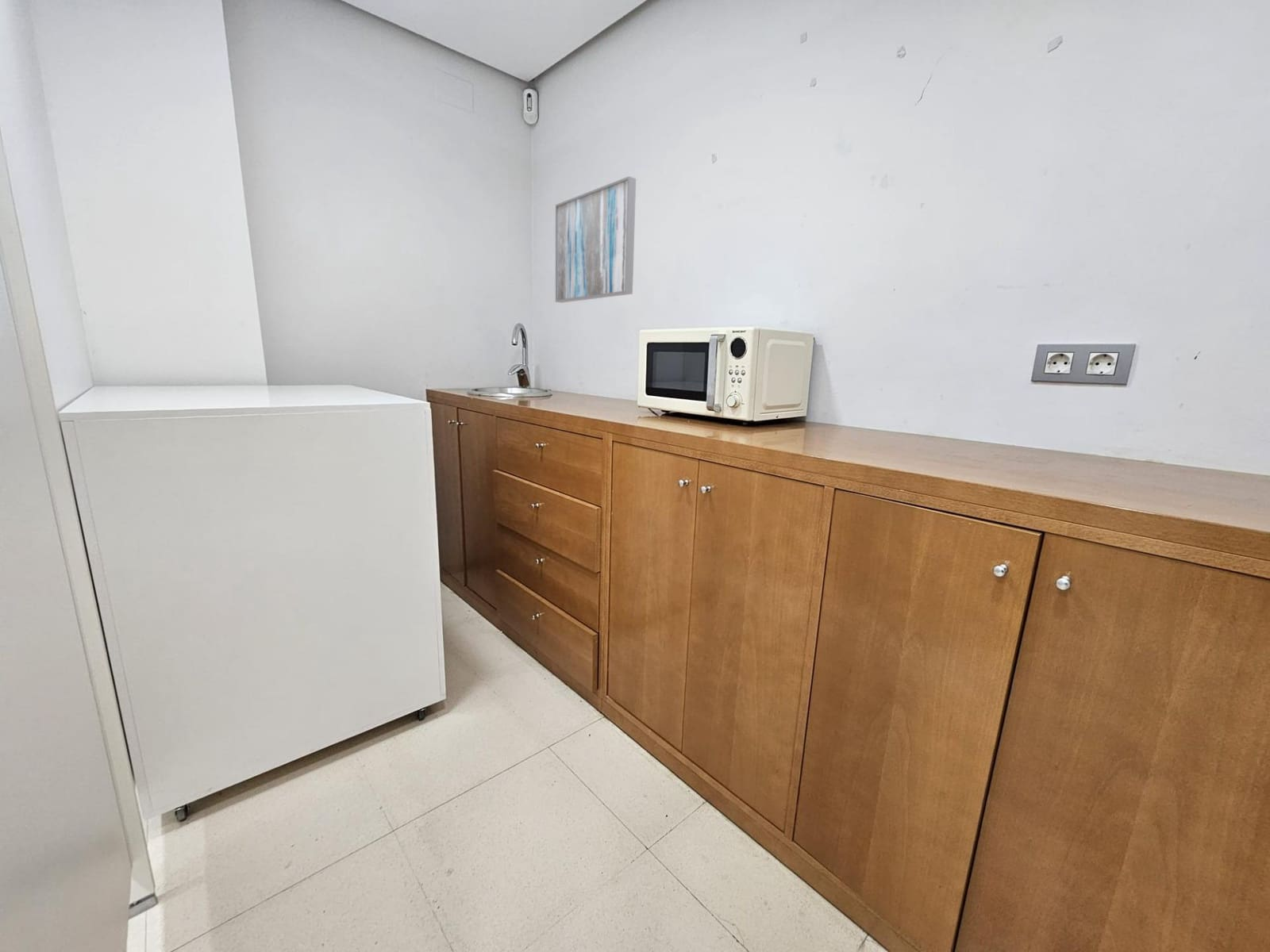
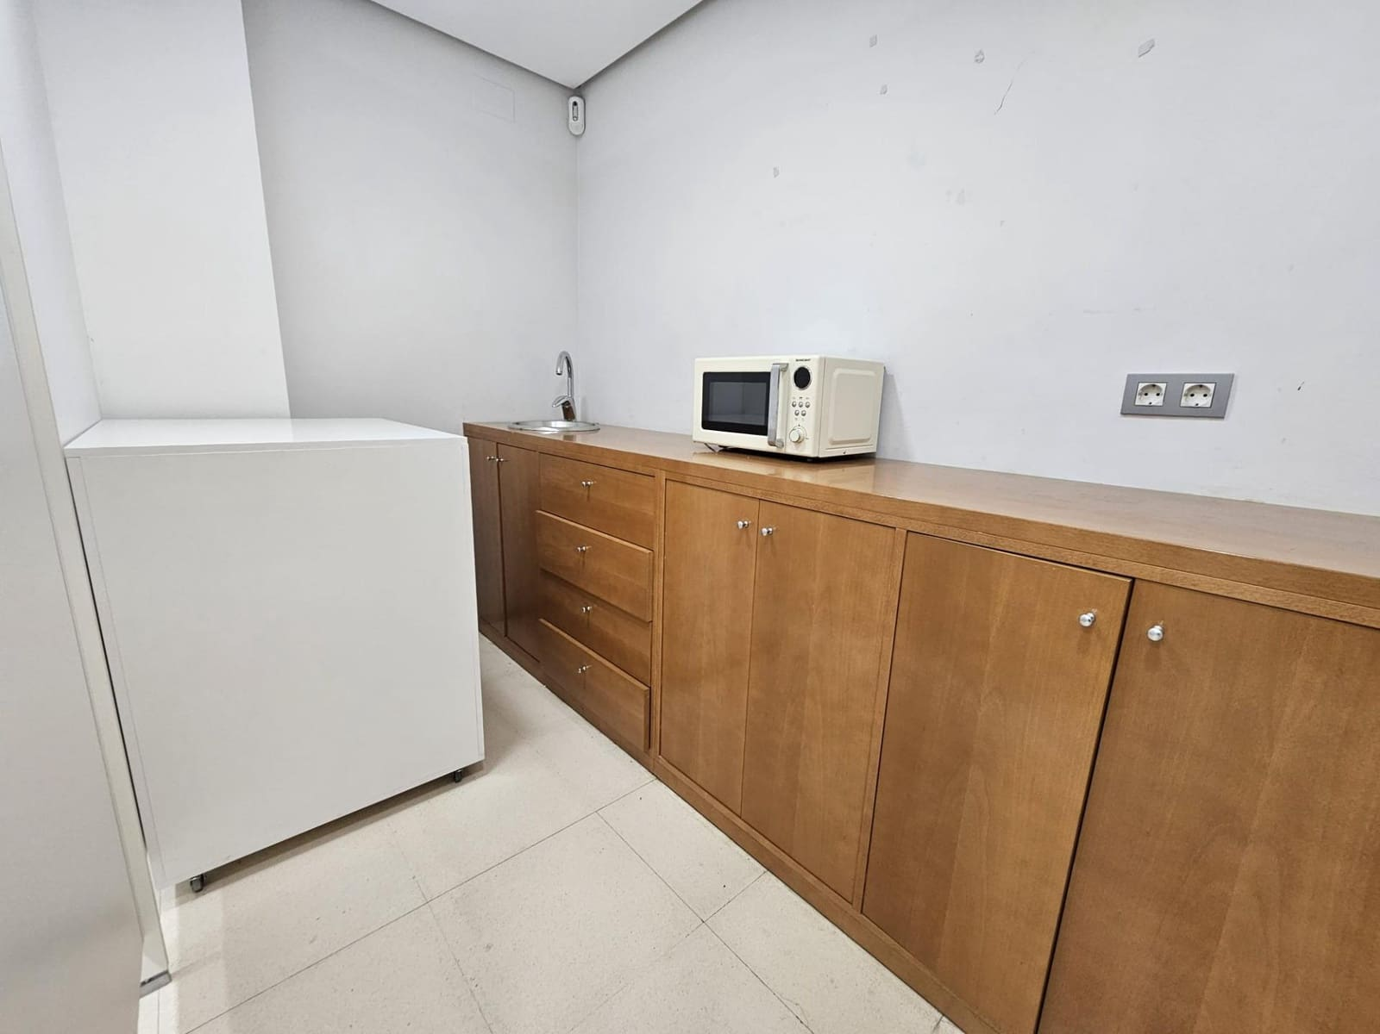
- wall art [555,175,637,304]
